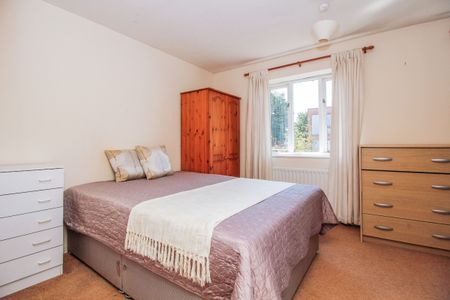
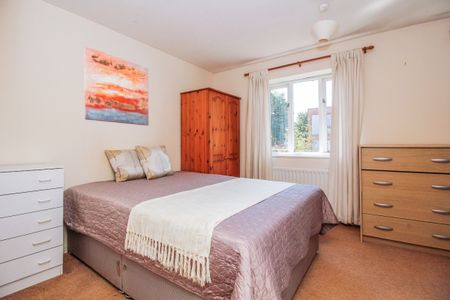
+ wall art [83,45,149,127]
